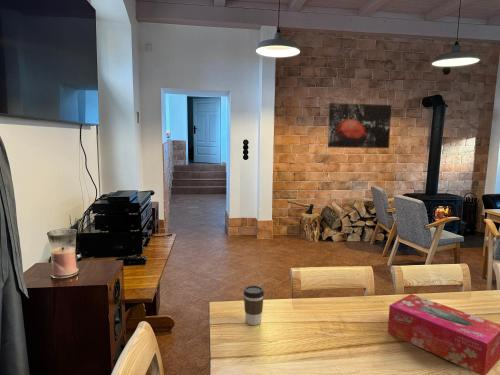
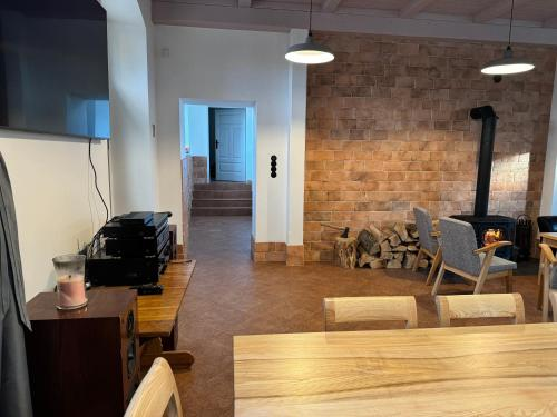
- wall art [327,102,392,149]
- tissue box [387,293,500,375]
- coffee cup [242,285,265,326]
